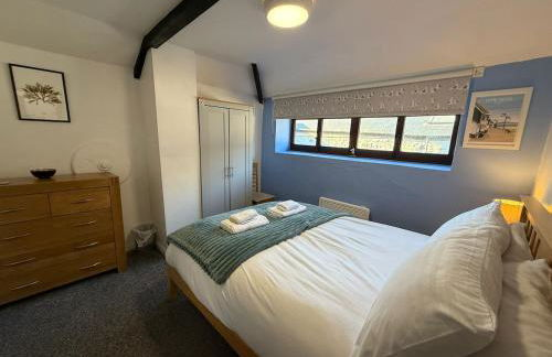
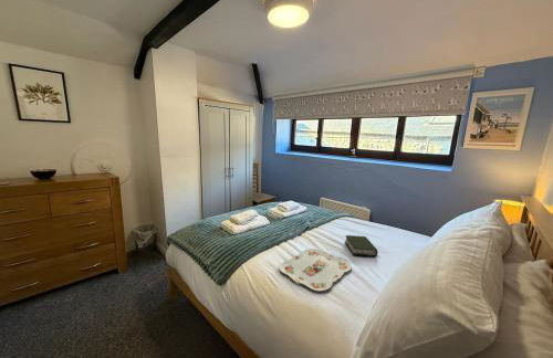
+ serving tray [279,248,353,292]
+ book [344,234,378,257]
